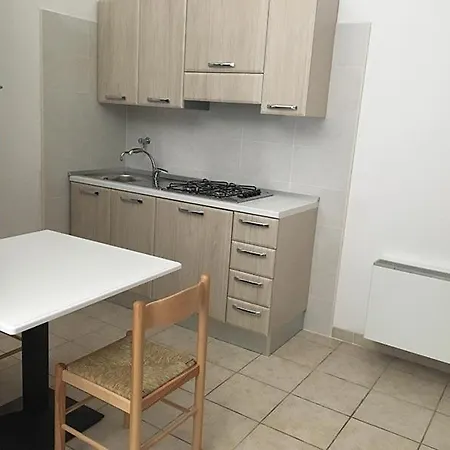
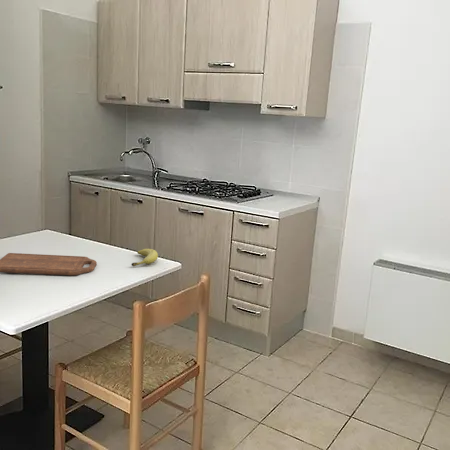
+ fruit [131,248,159,267]
+ cutting board [0,252,98,276]
